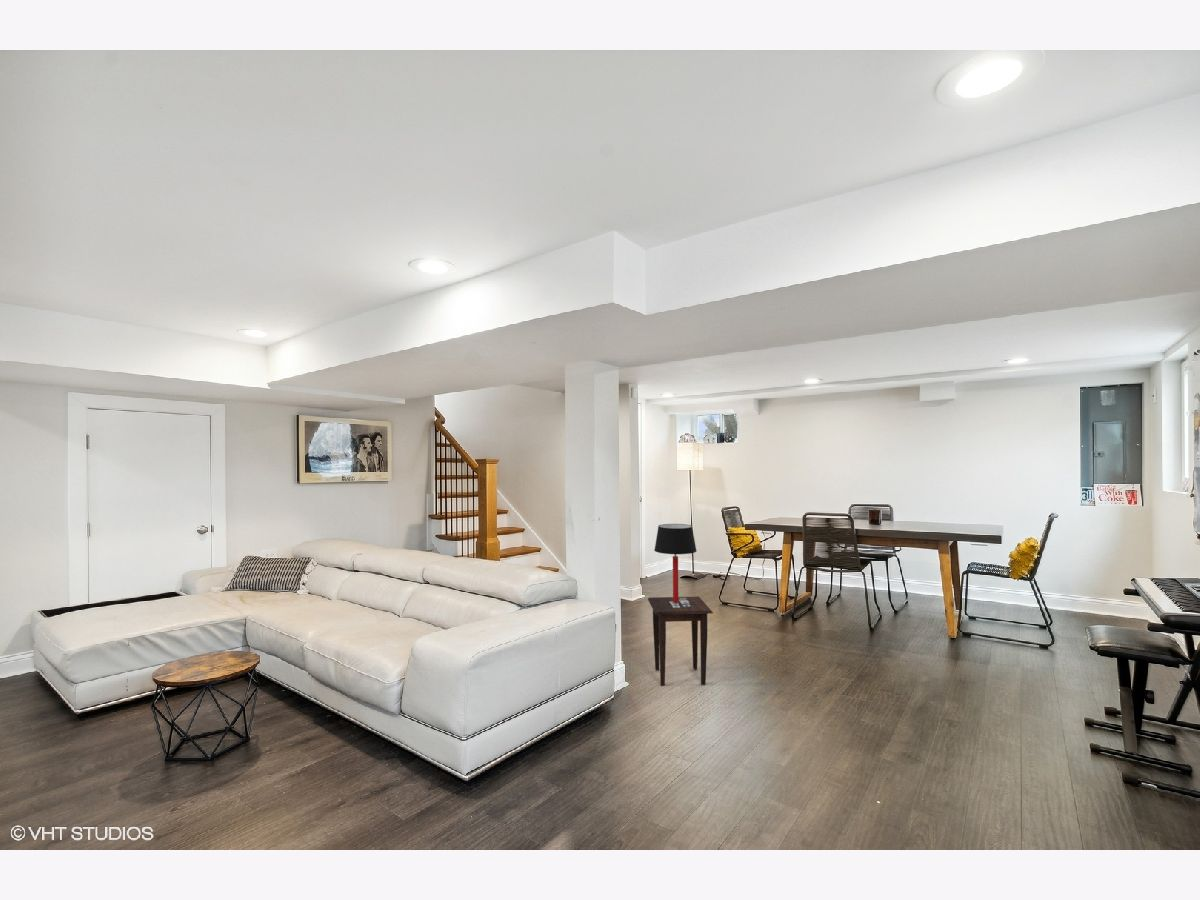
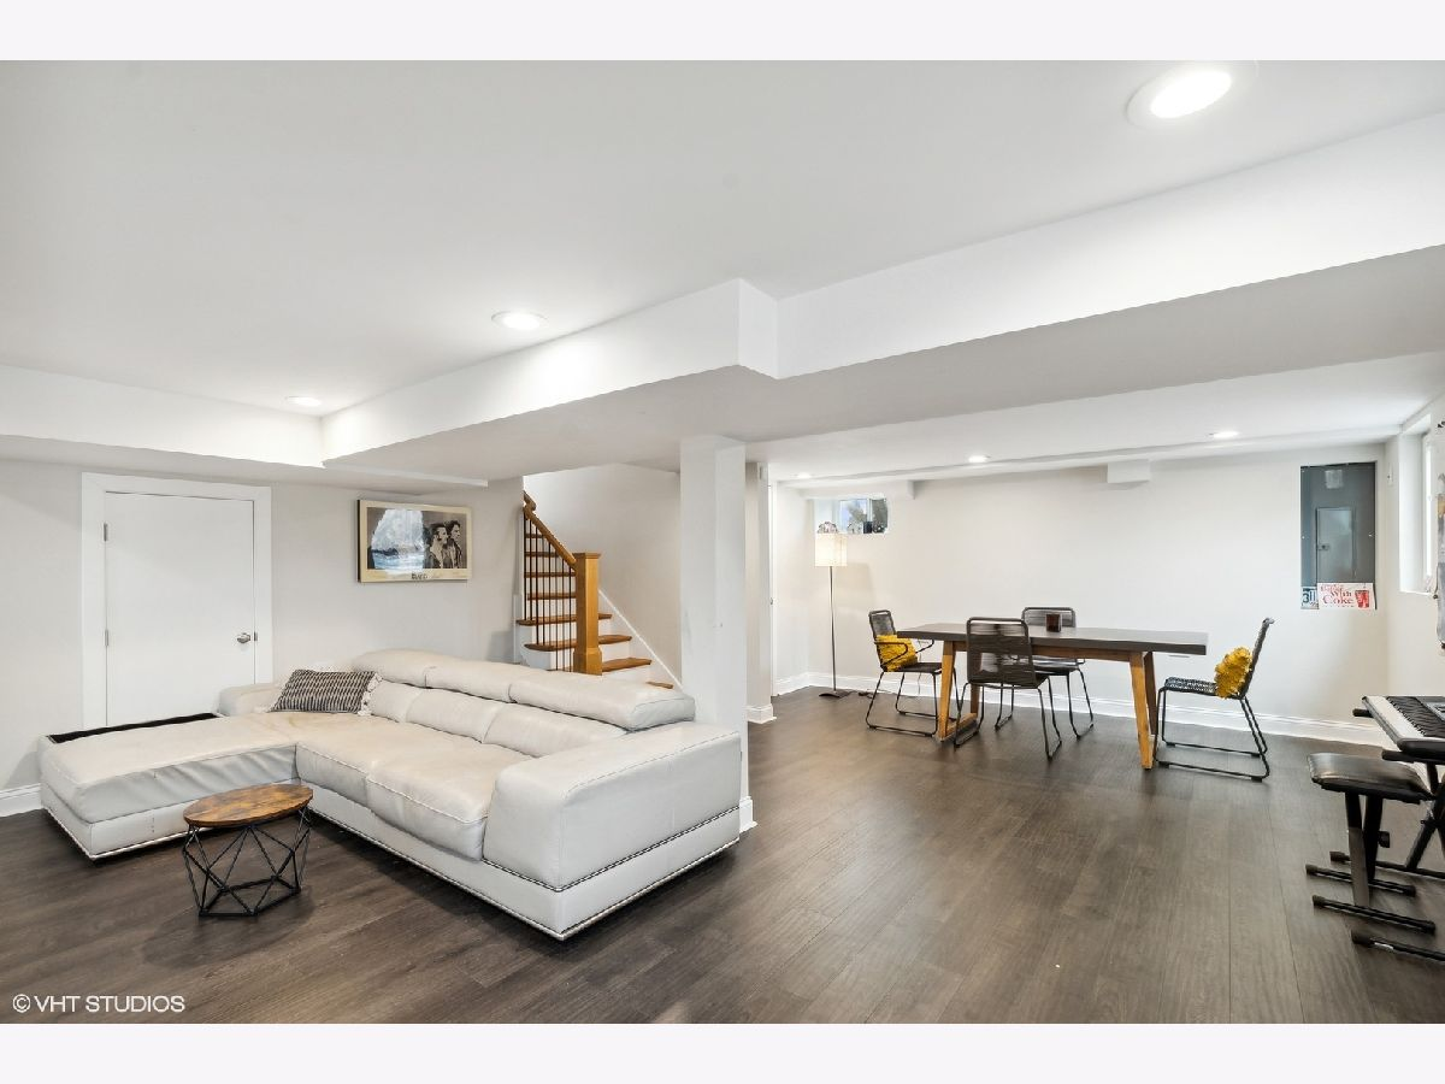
- side table [647,595,714,687]
- table lamp [653,523,698,603]
